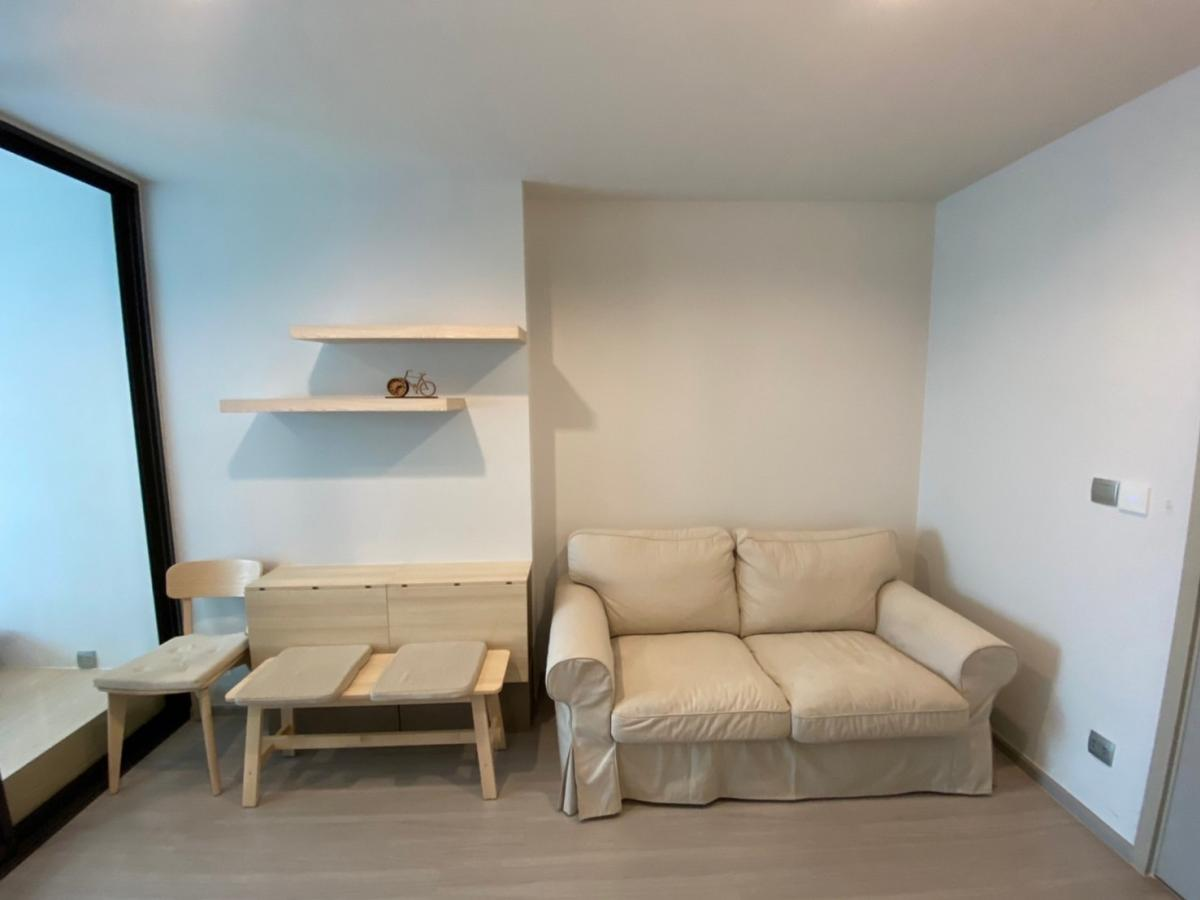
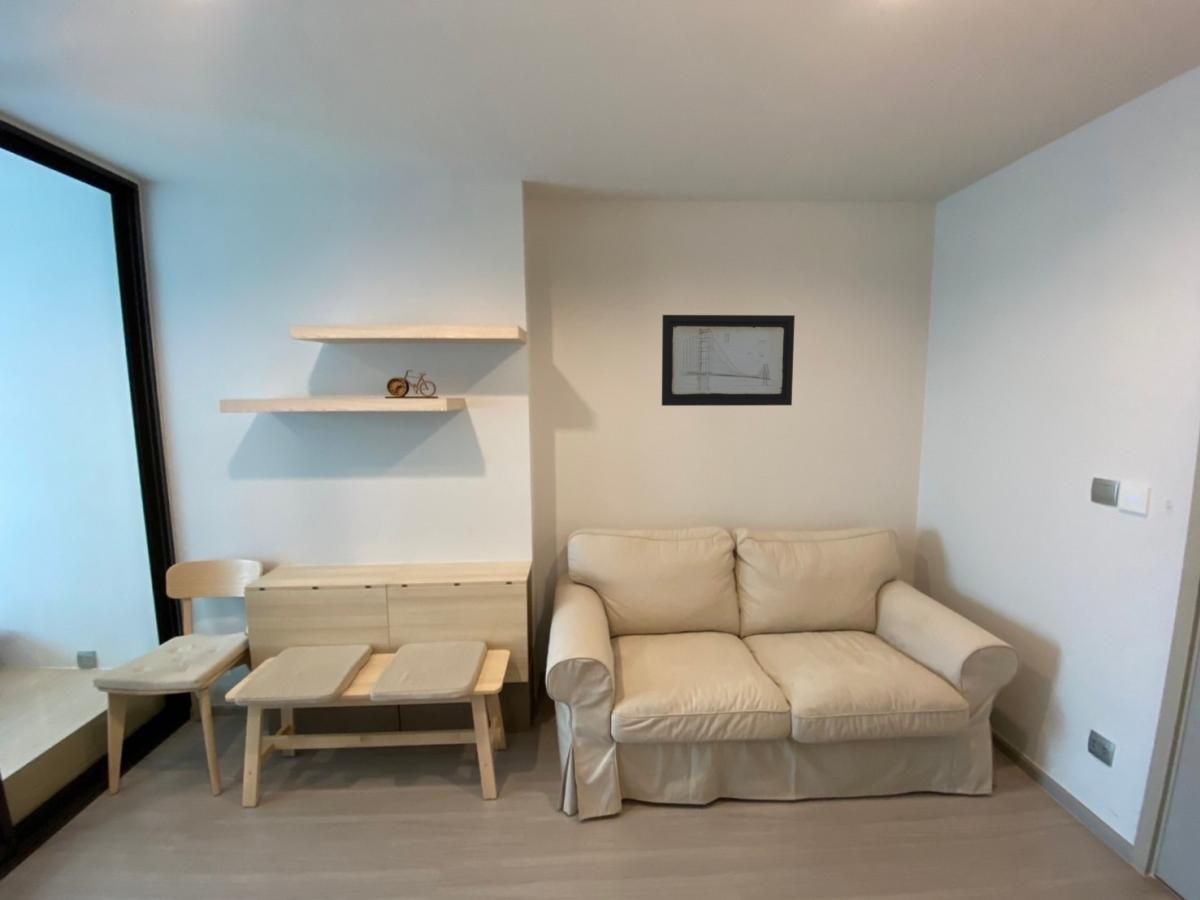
+ wall art [661,314,796,407]
